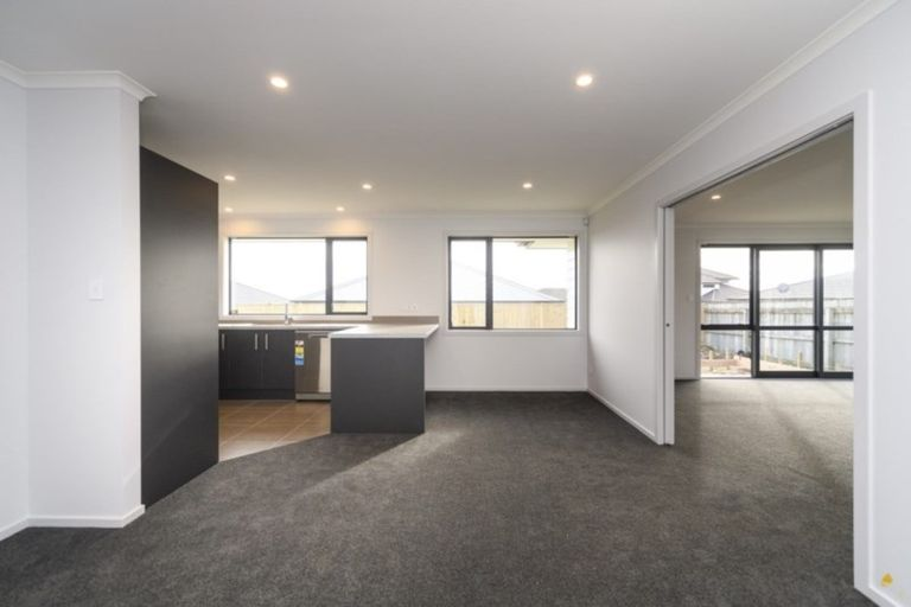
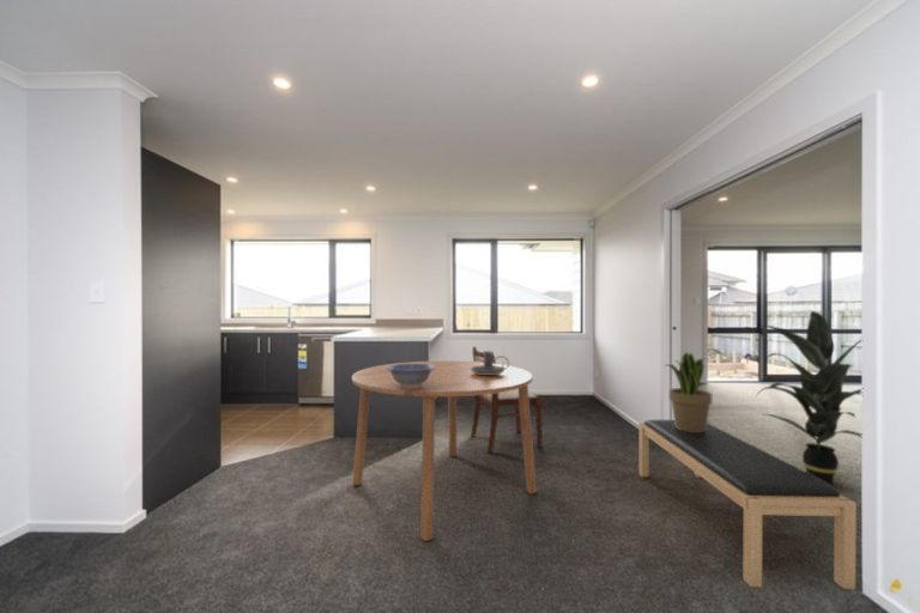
+ indoor plant [756,310,862,486]
+ dining chair [470,346,543,454]
+ potted plant [664,351,713,432]
+ decorative bowl [386,364,435,388]
+ bench [637,419,858,590]
+ candle holder [471,350,510,375]
+ dining table [351,359,538,542]
